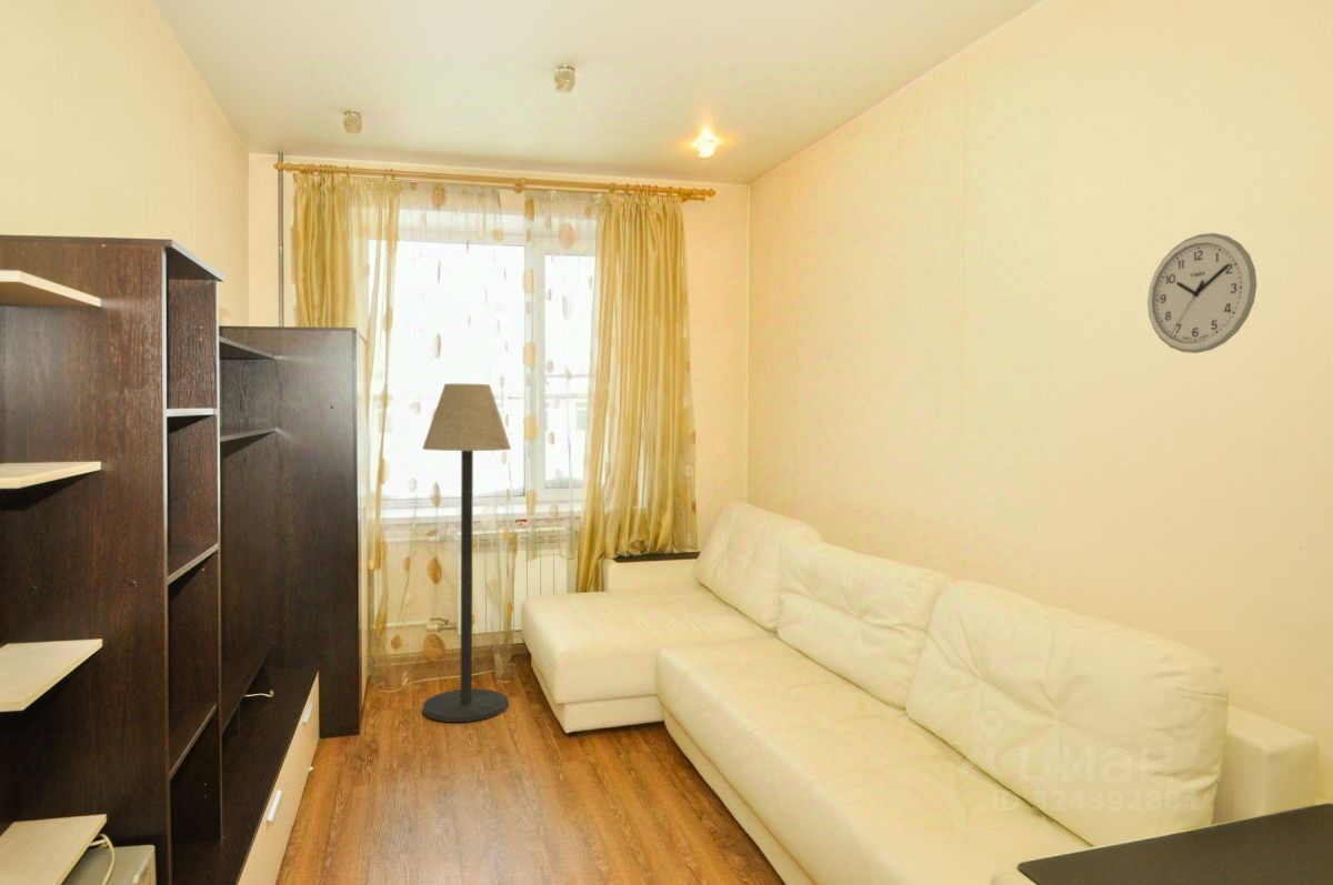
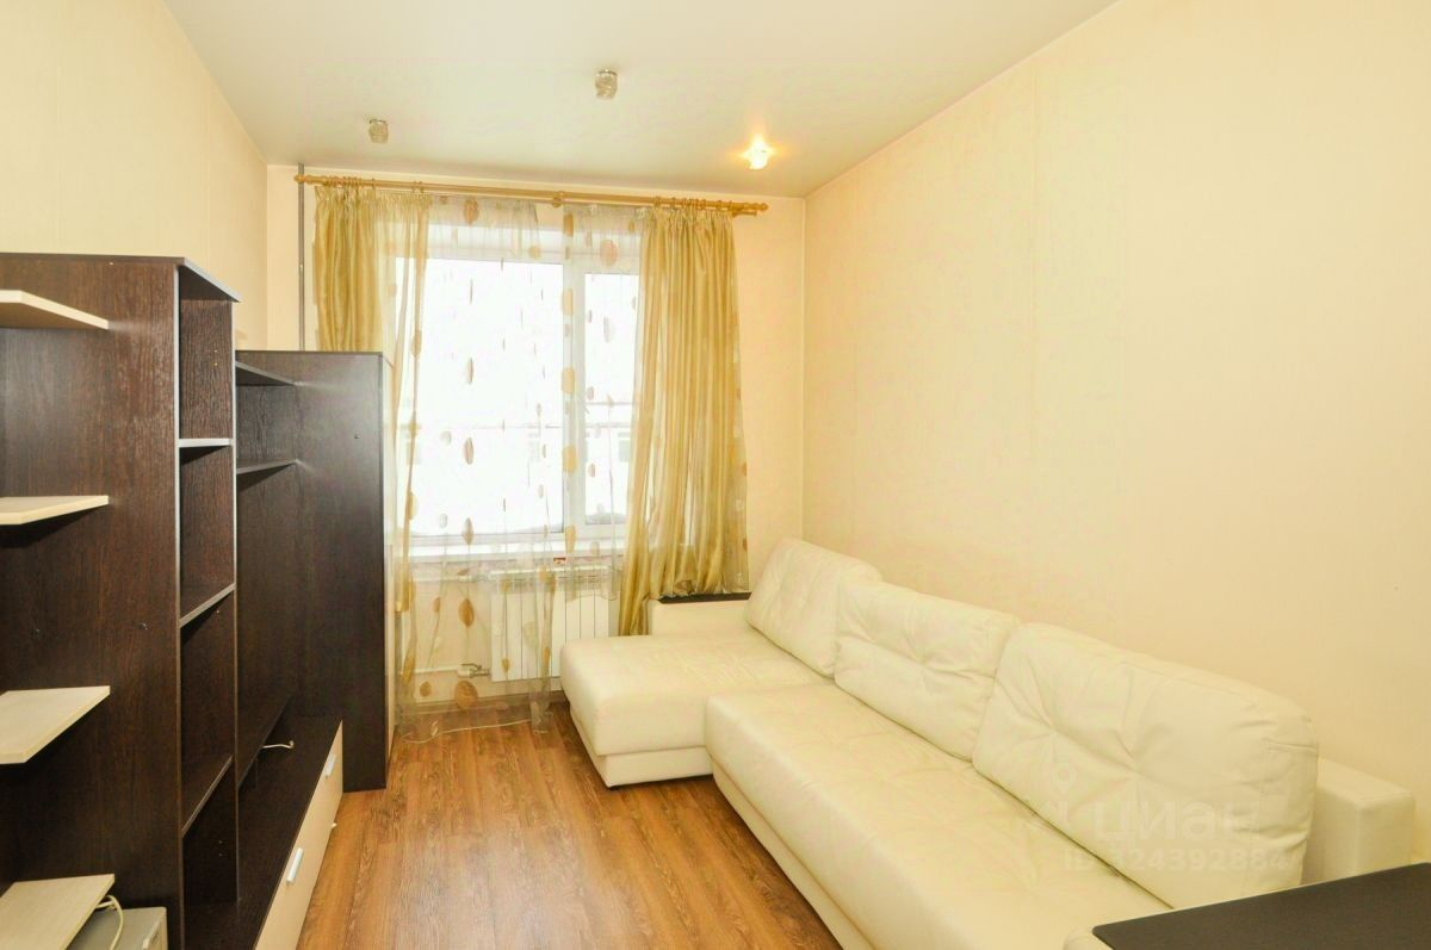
- wall clock [1146,232,1257,354]
- floor lamp [421,383,512,723]
